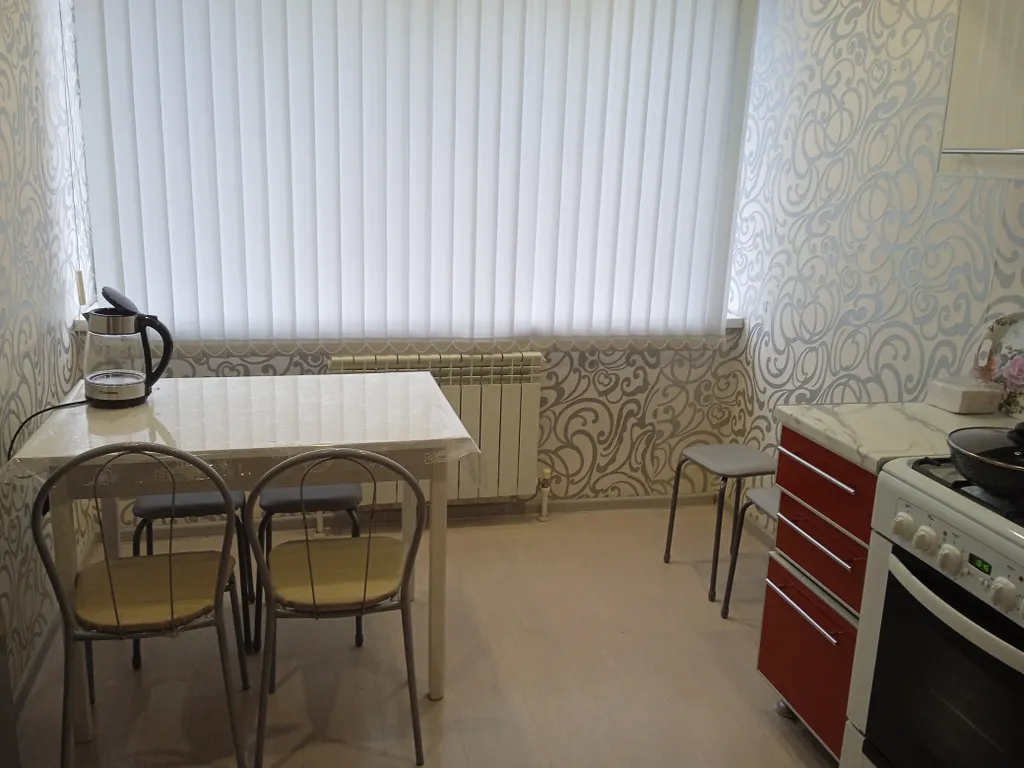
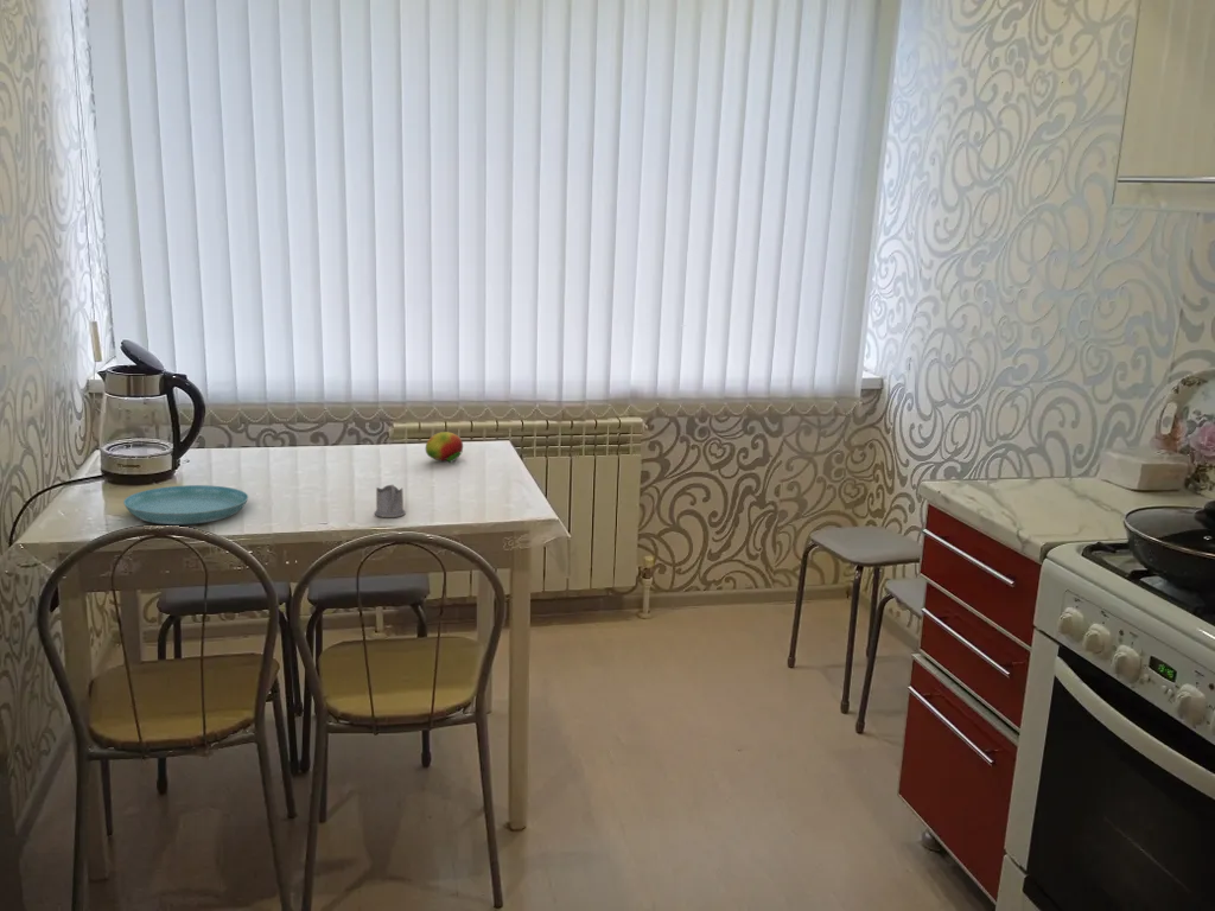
+ saucer [122,484,249,525]
+ fruit [425,431,464,464]
+ tea glass holder [374,483,407,518]
